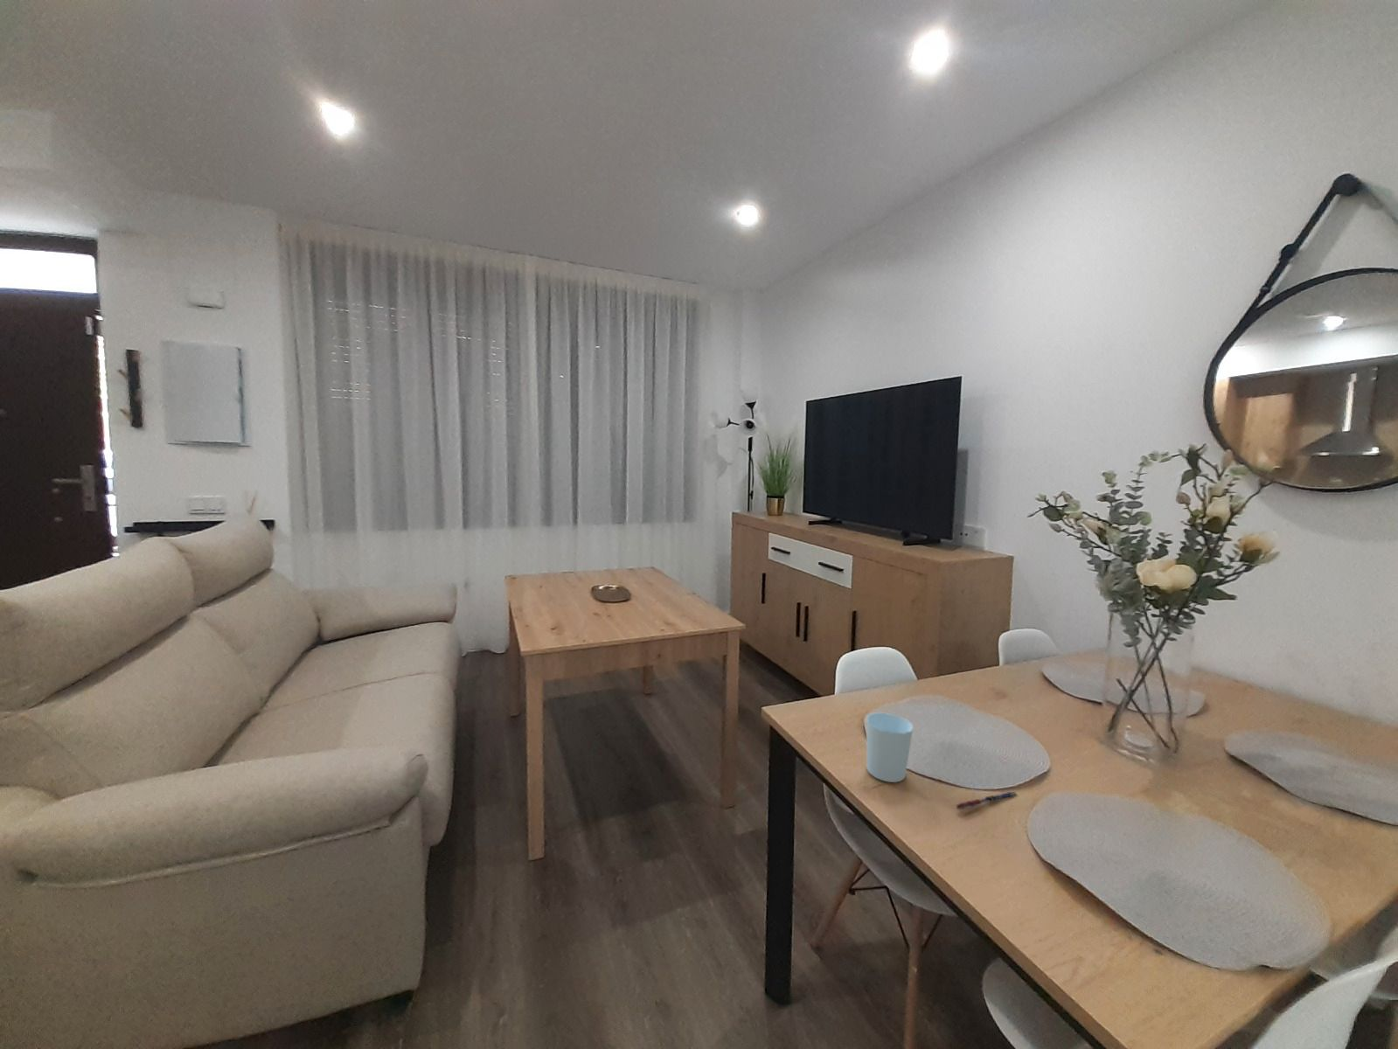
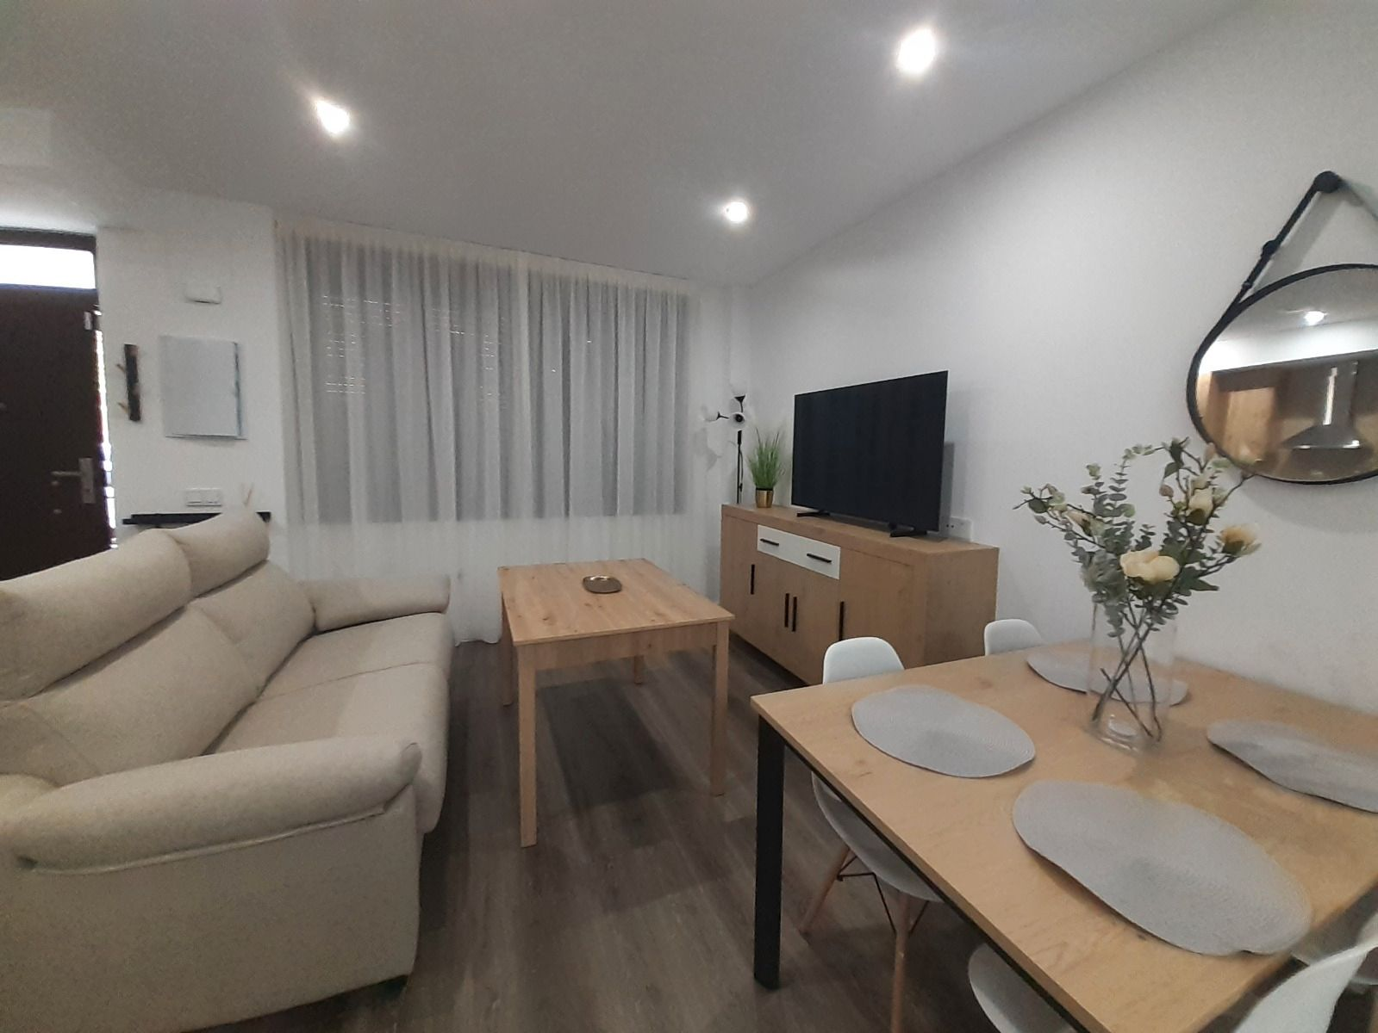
- cup [866,712,913,783]
- pen [954,791,1018,810]
